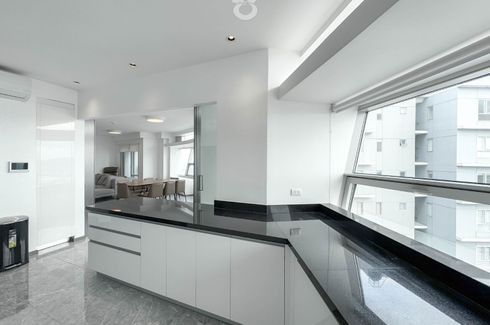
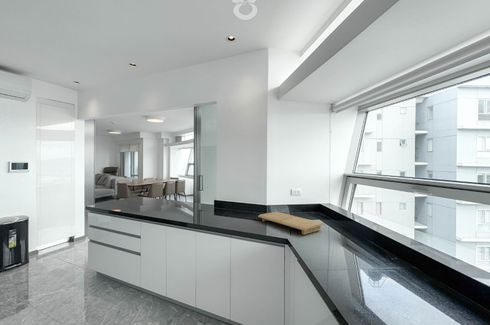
+ cutting board [257,211,326,235]
